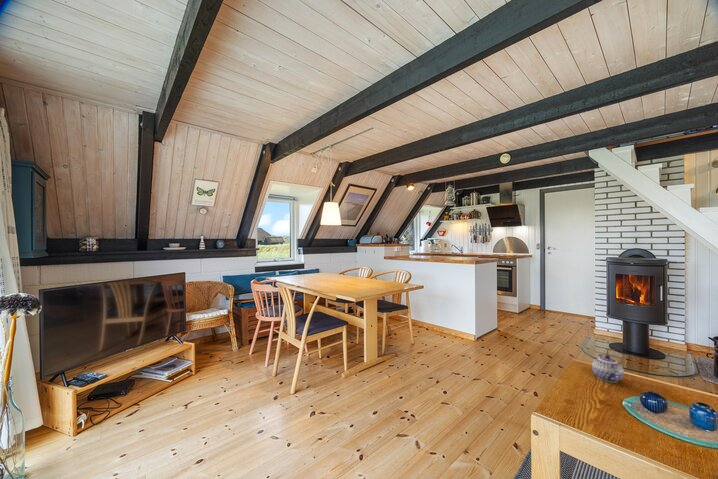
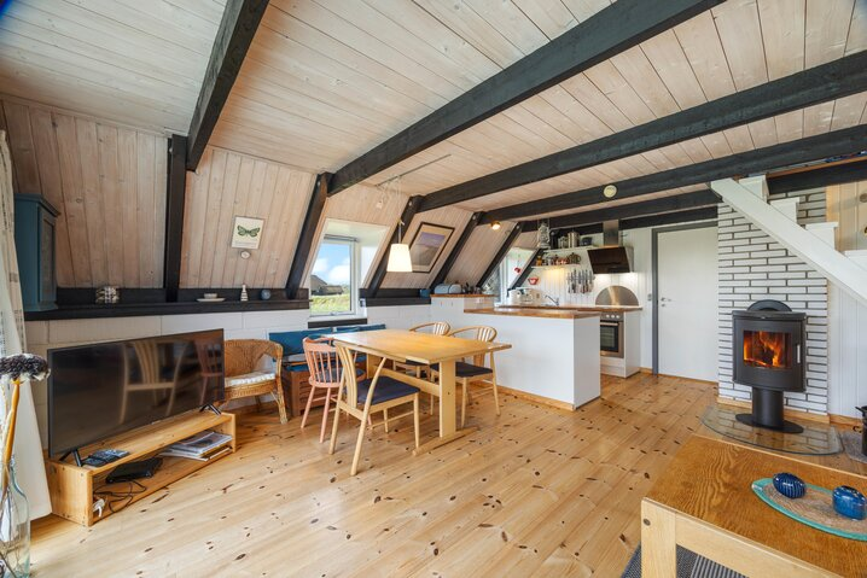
- teapot [591,353,625,383]
